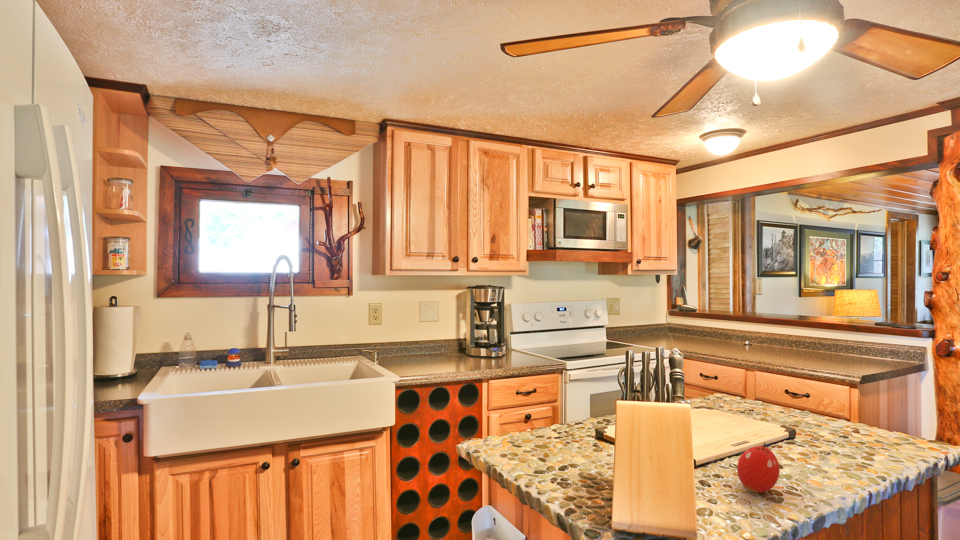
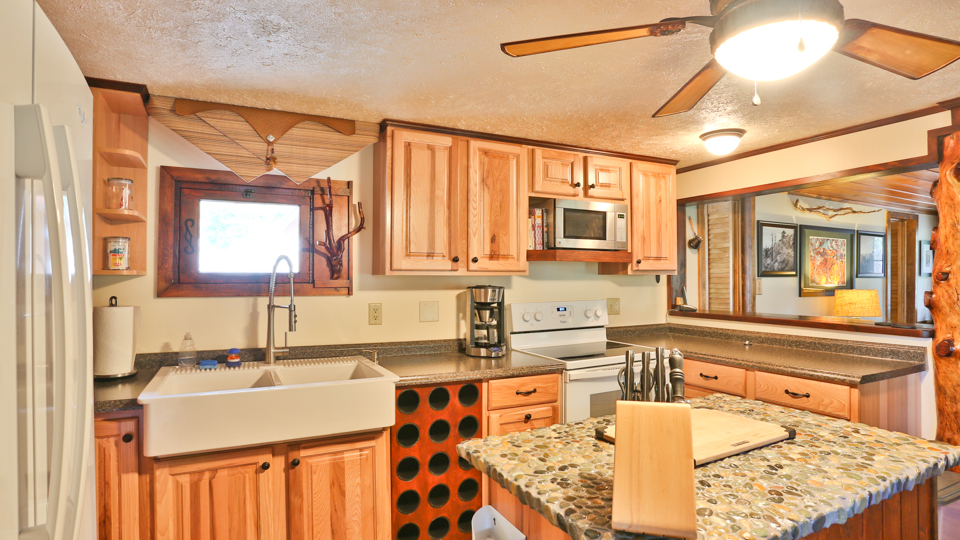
- fruit [736,442,781,494]
